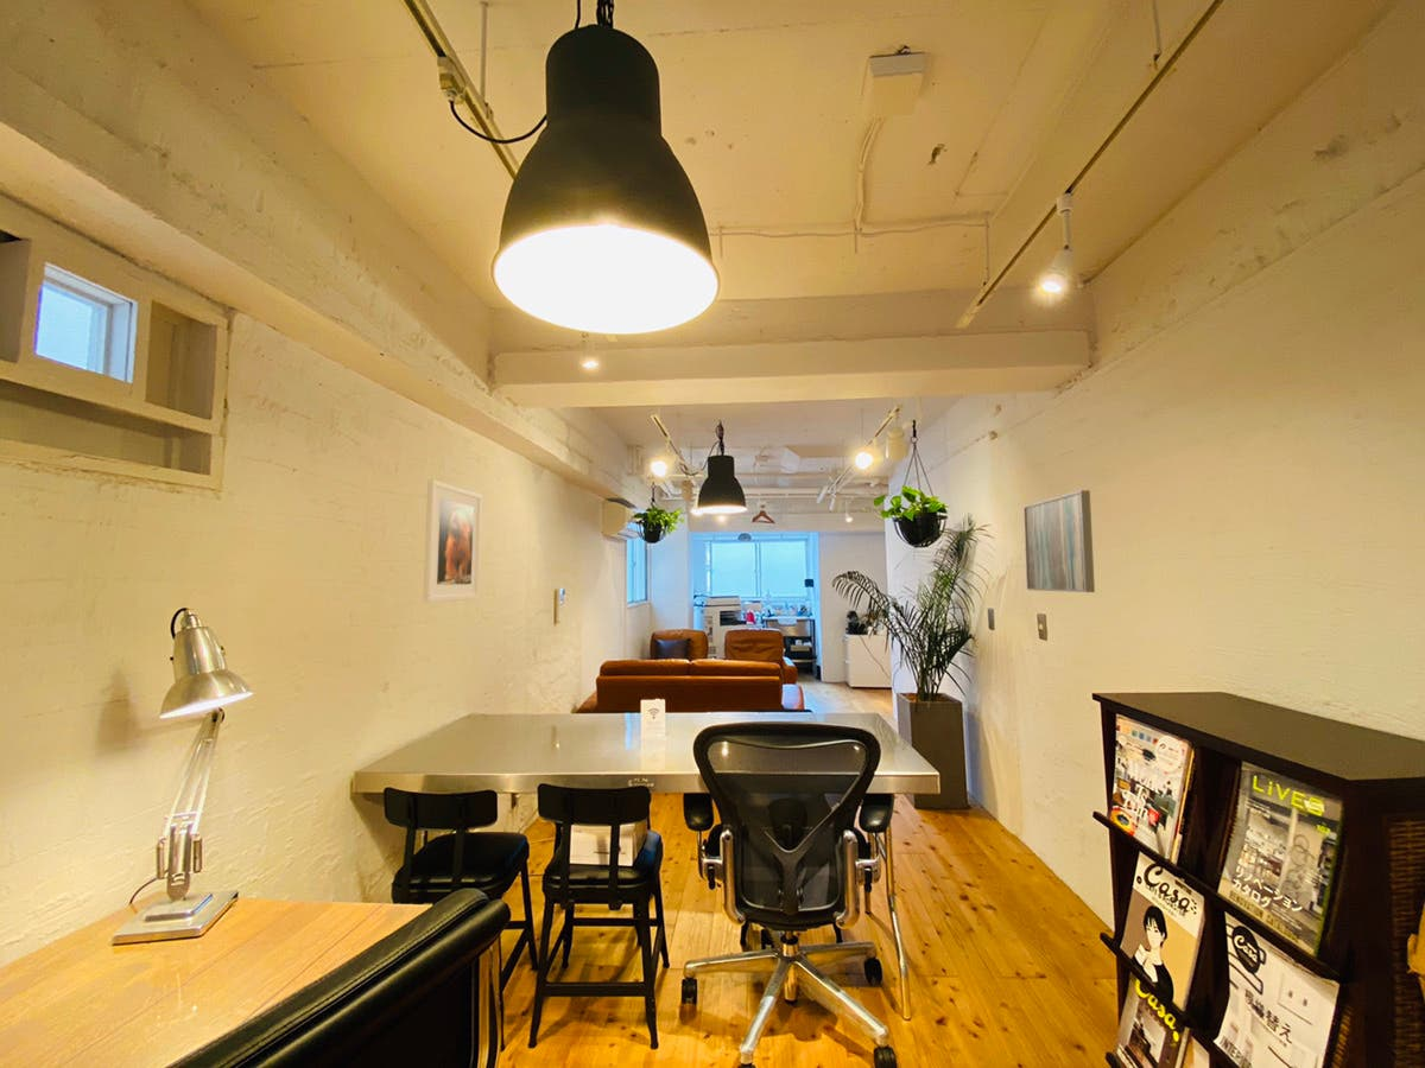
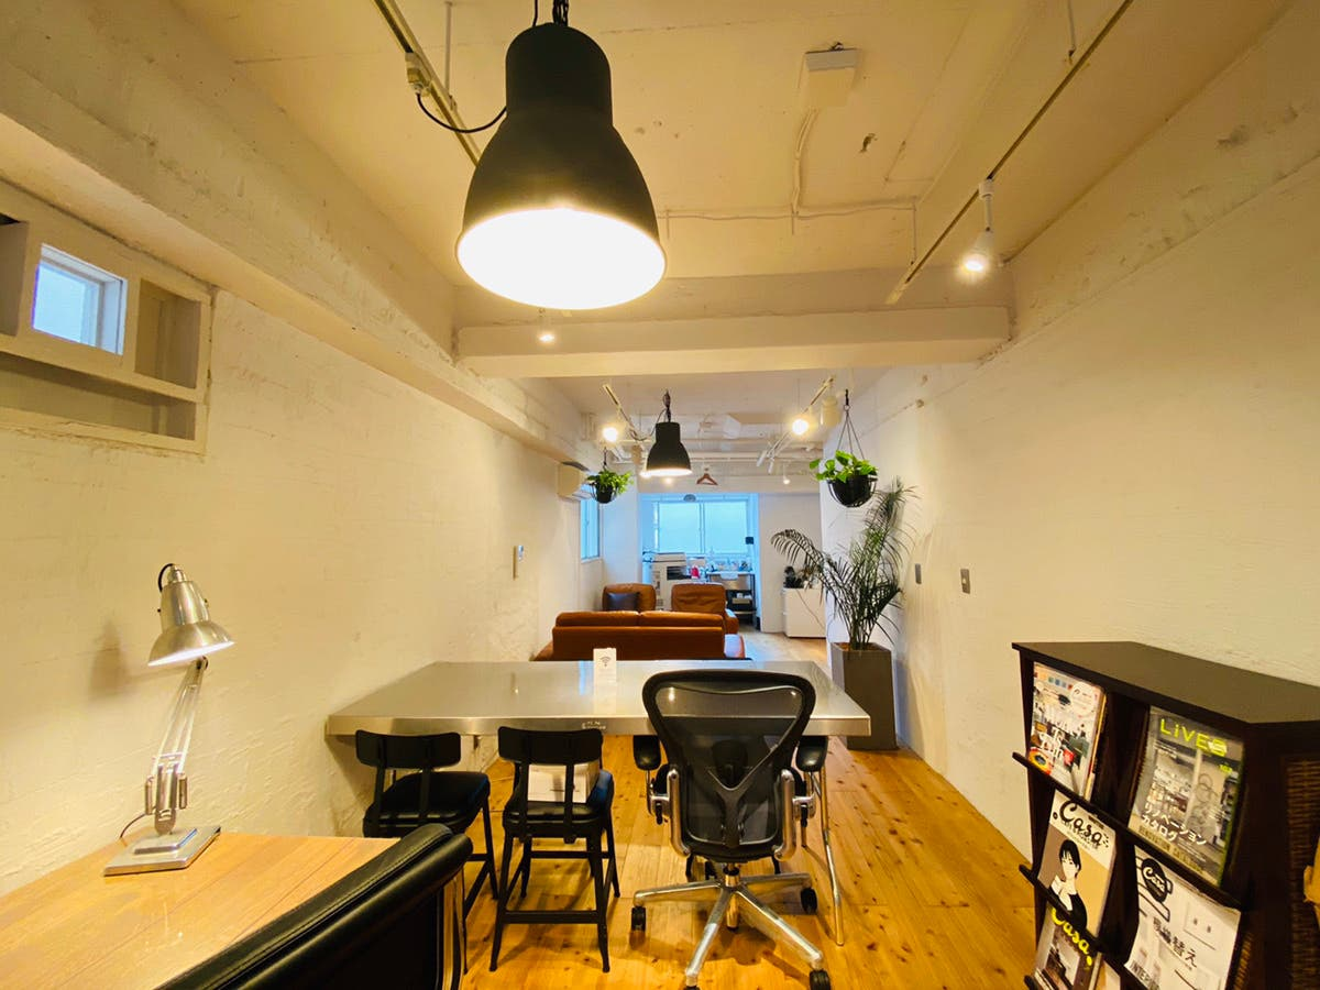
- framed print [423,478,483,603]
- wall art [1022,489,1096,593]
